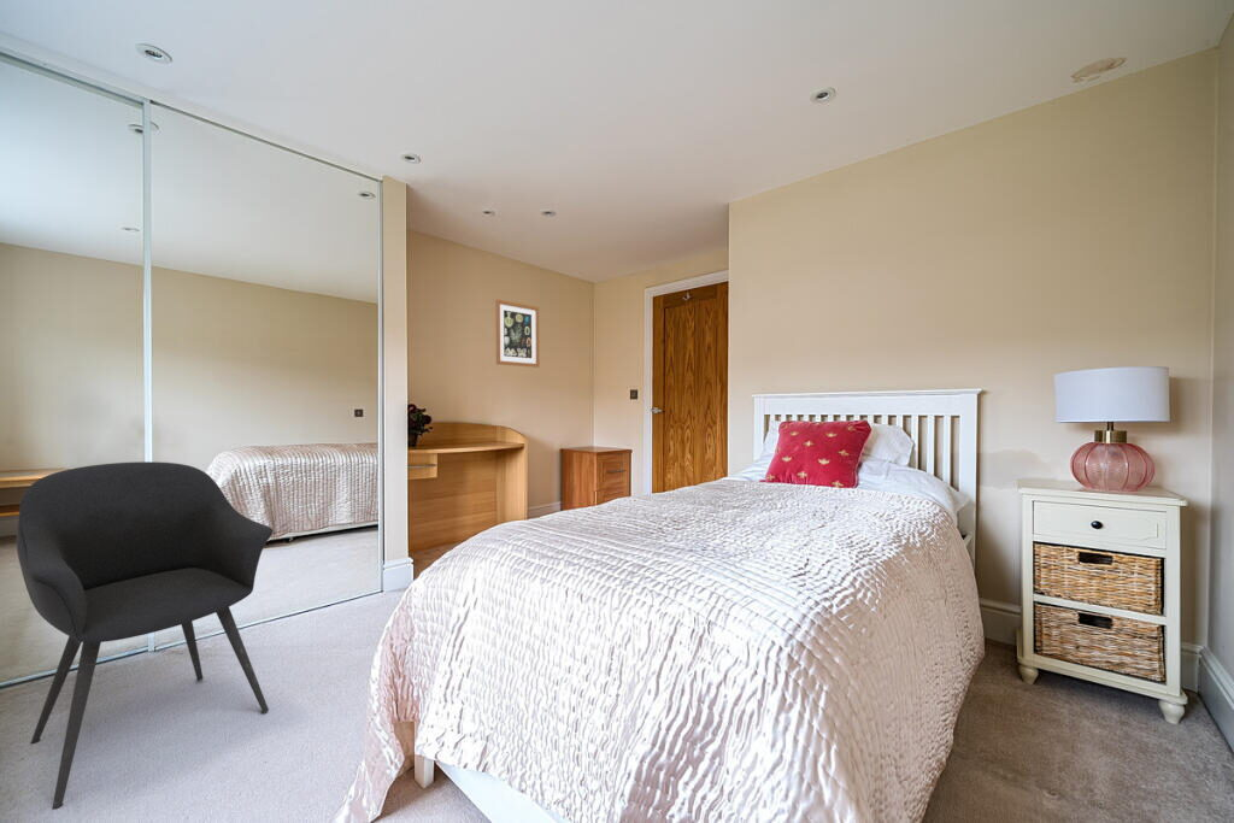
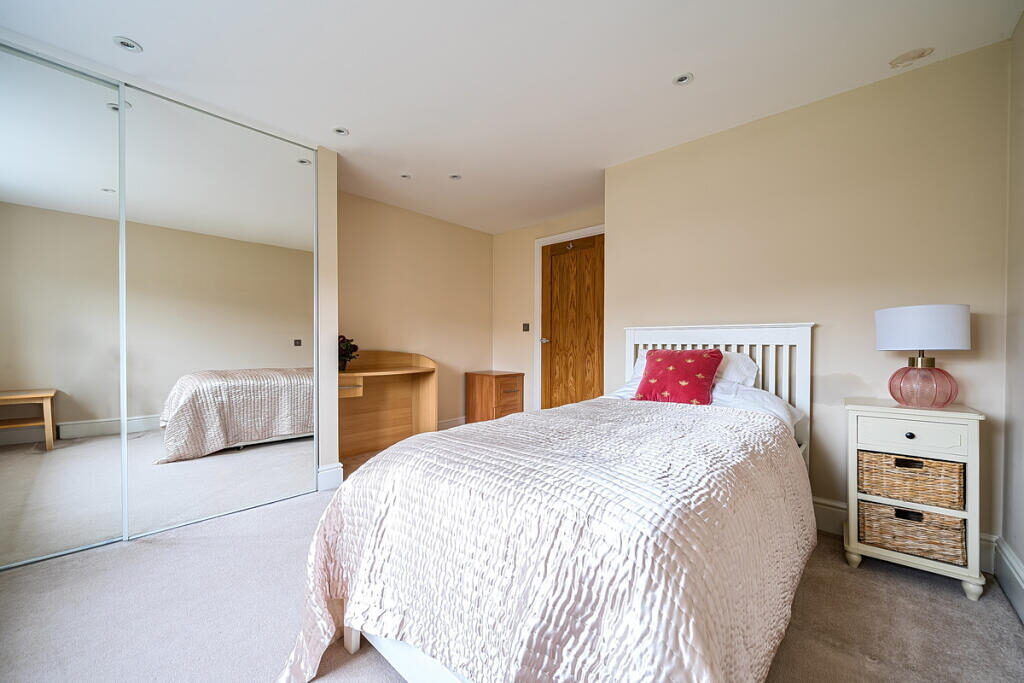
- armchair [16,460,275,811]
- wall art [494,299,541,369]
